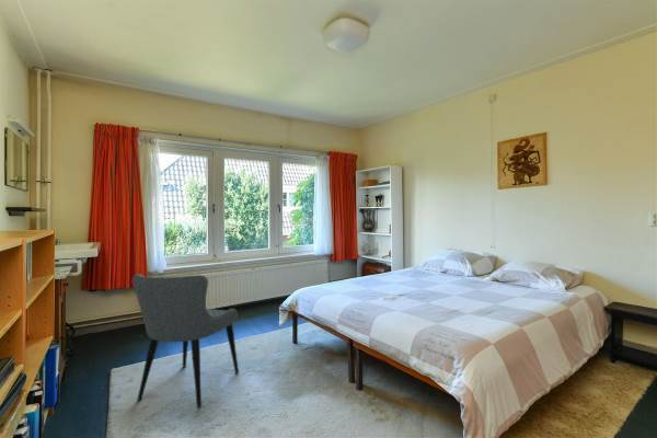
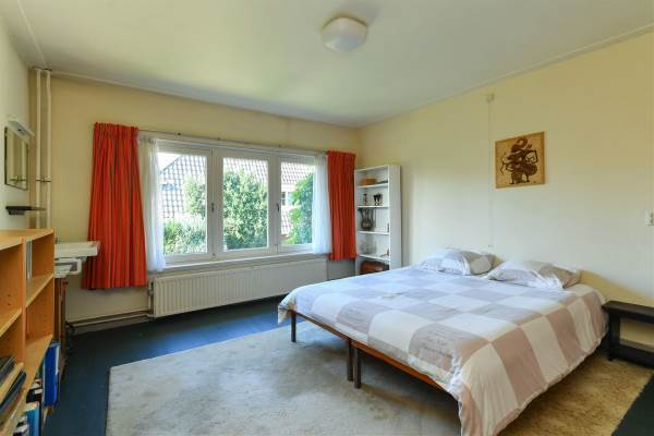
- chair [131,273,240,410]
